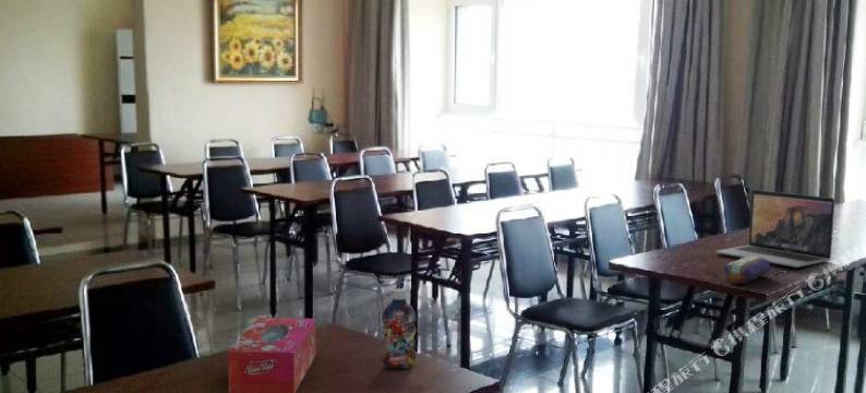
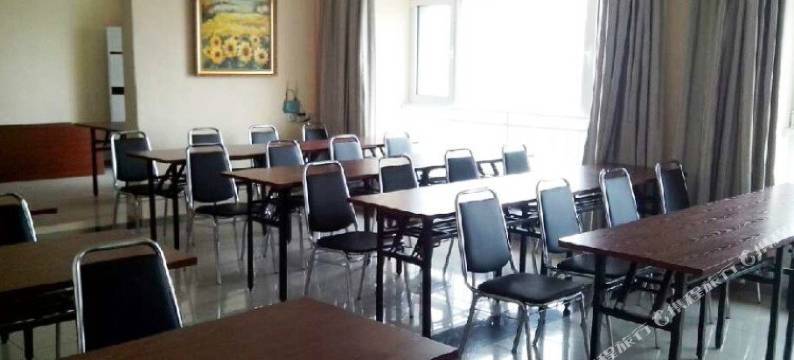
- laptop [714,189,835,269]
- bottle [381,287,417,370]
- pencil case [724,255,771,285]
- tissue box [227,317,317,393]
